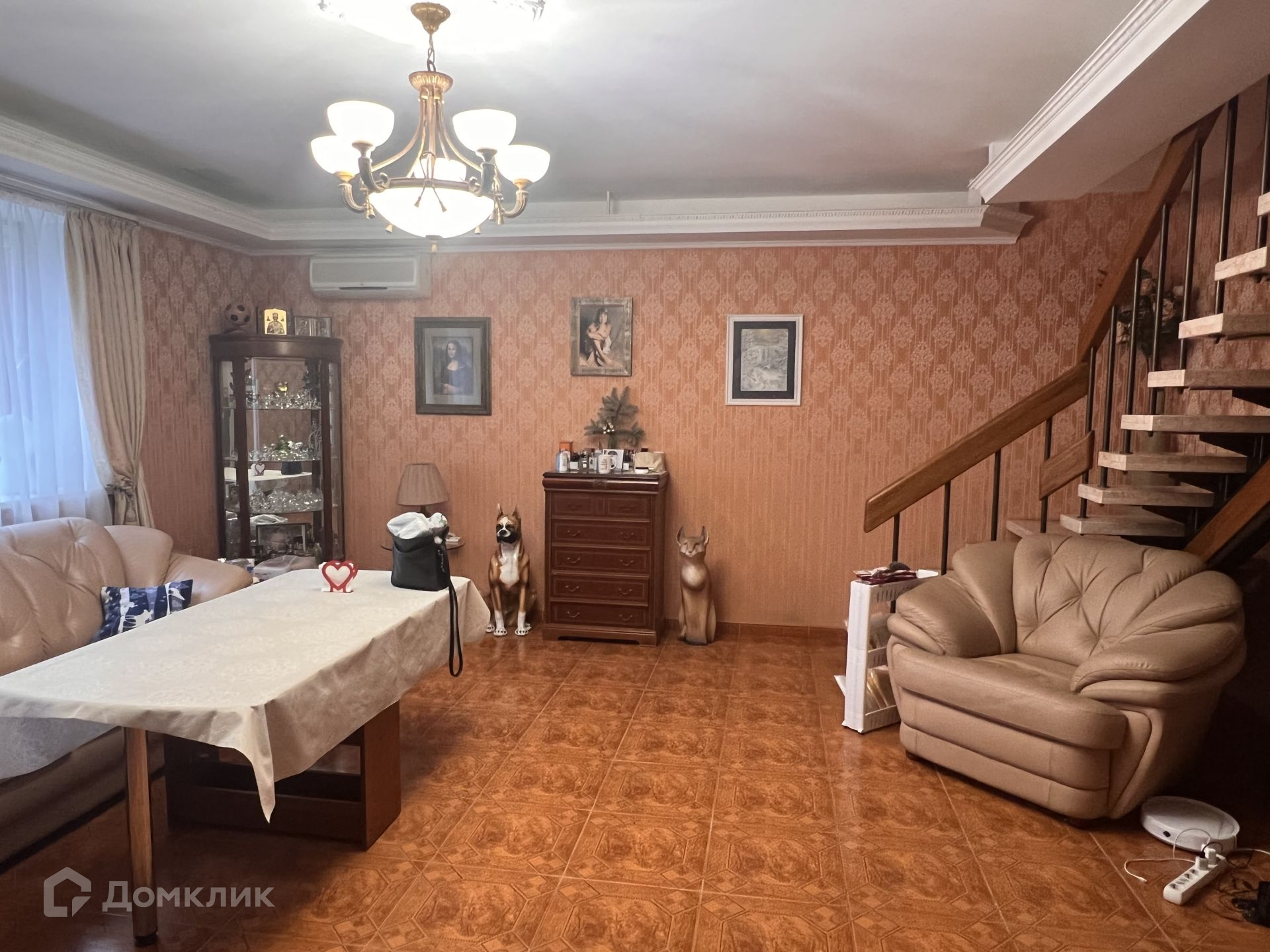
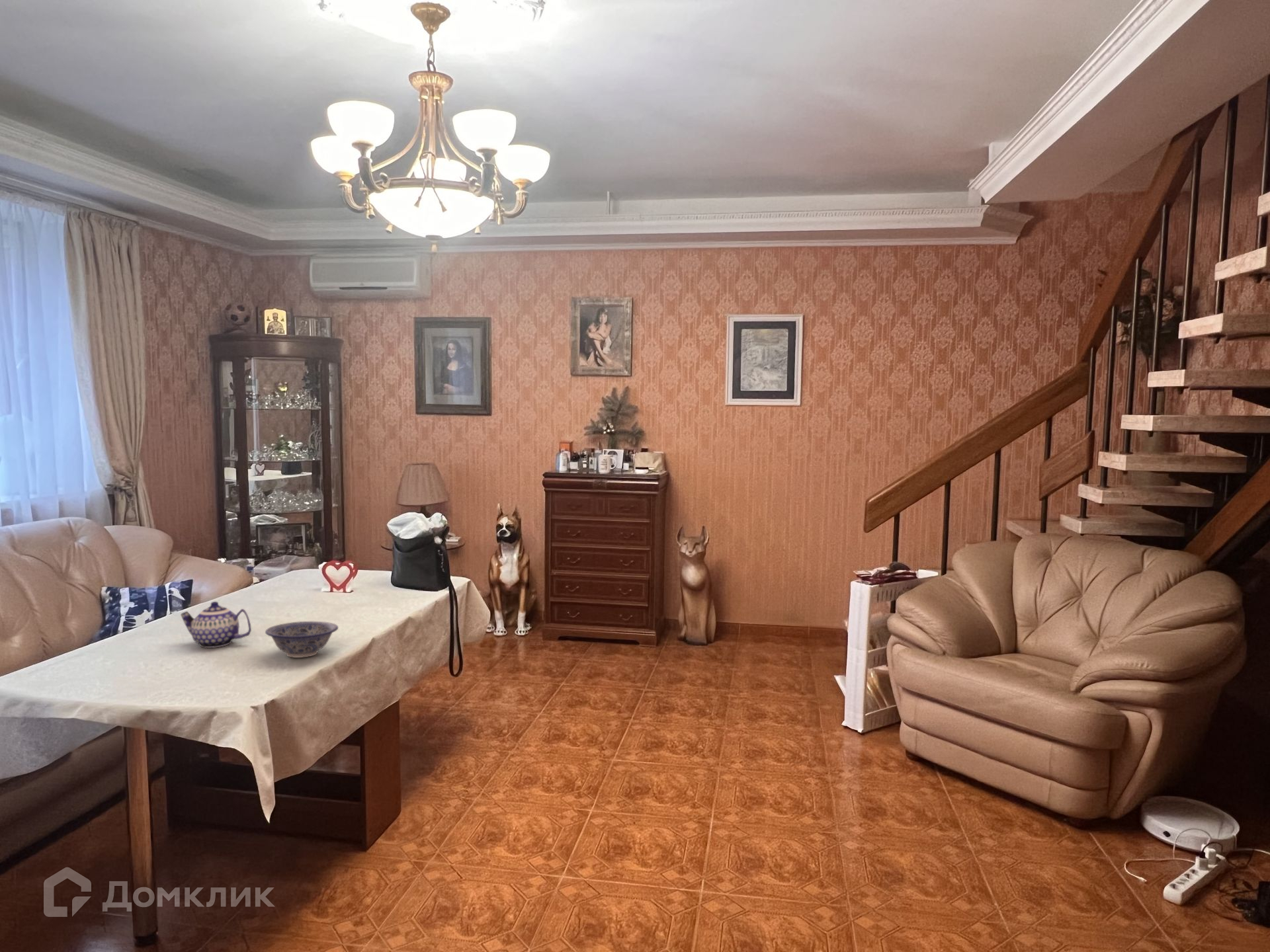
+ teapot [180,601,252,649]
+ bowl [265,621,339,658]
